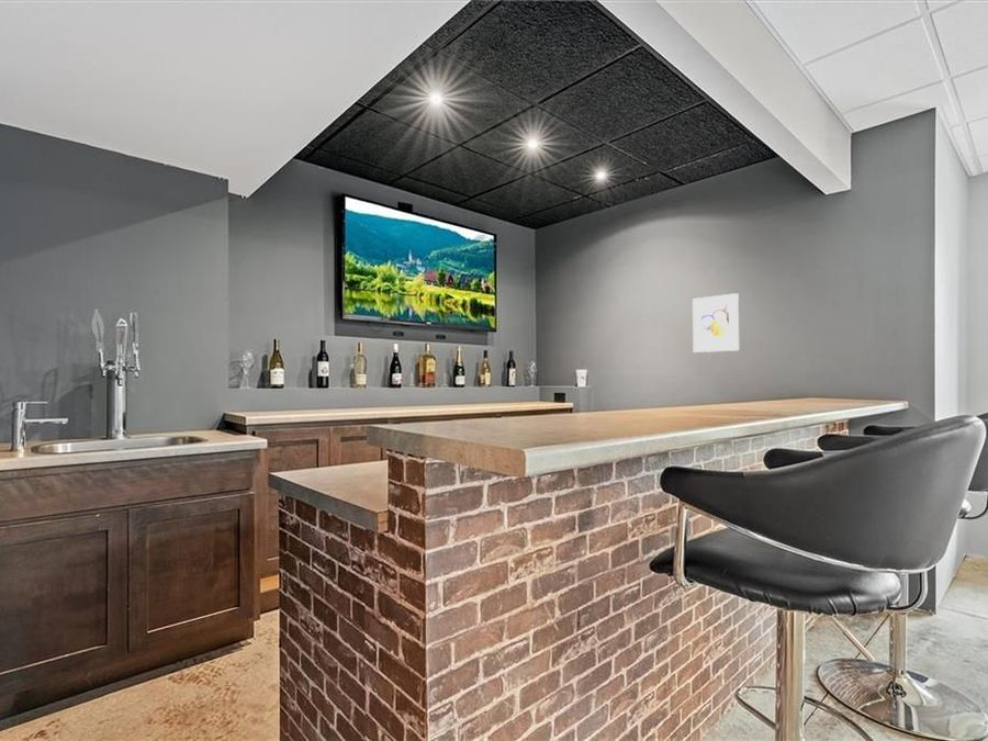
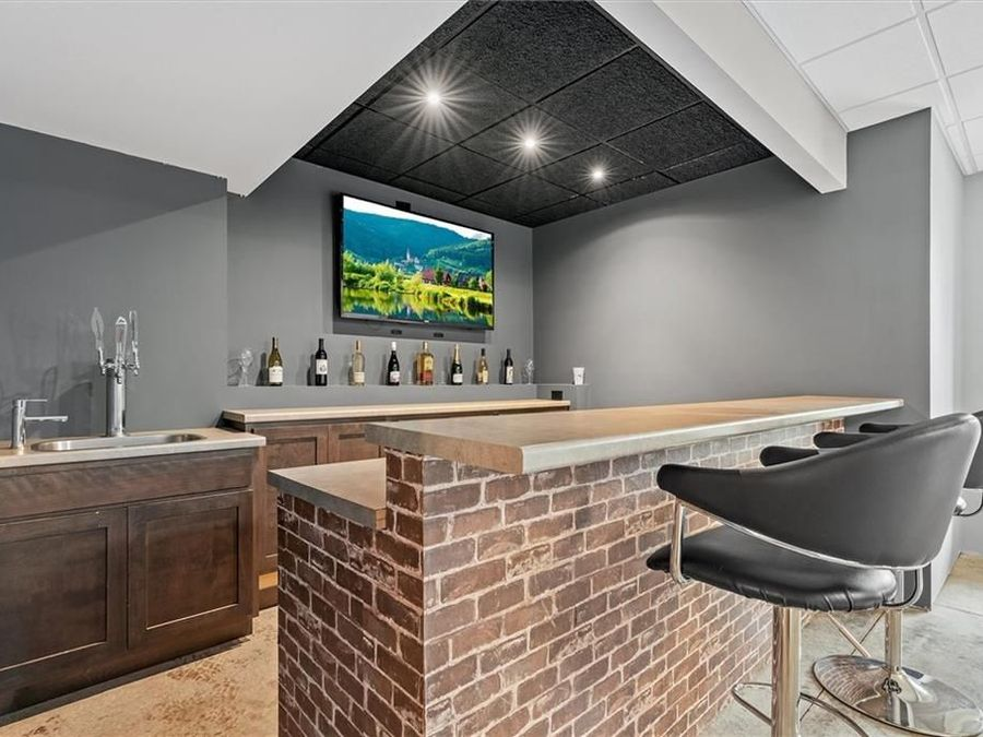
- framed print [692,292,740,353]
